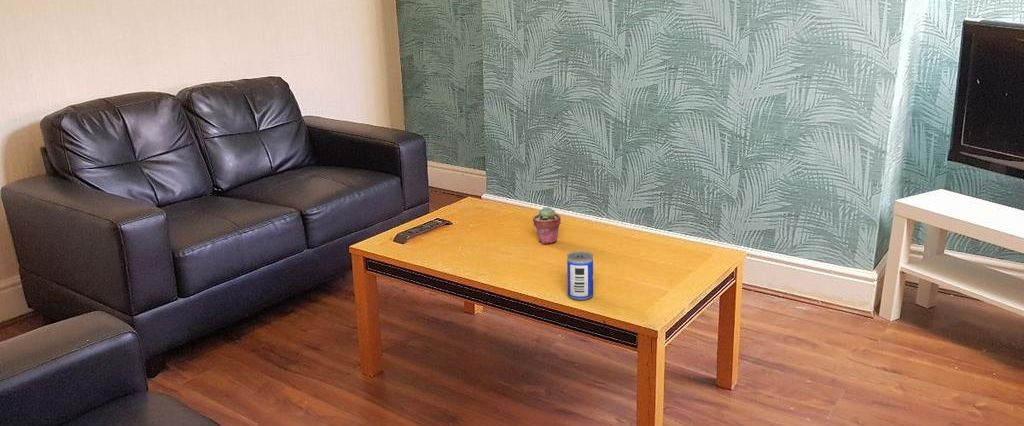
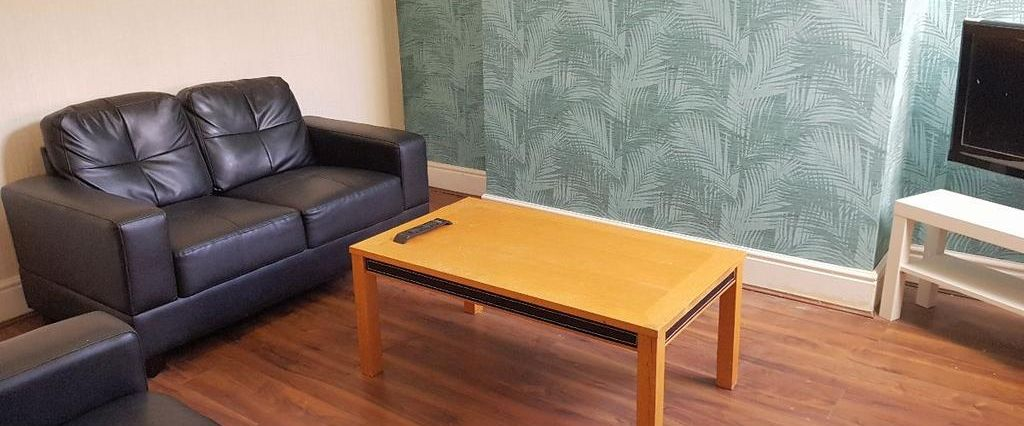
- potted succulent [532,206,562,245]
- beer can [566,250,594,301]
